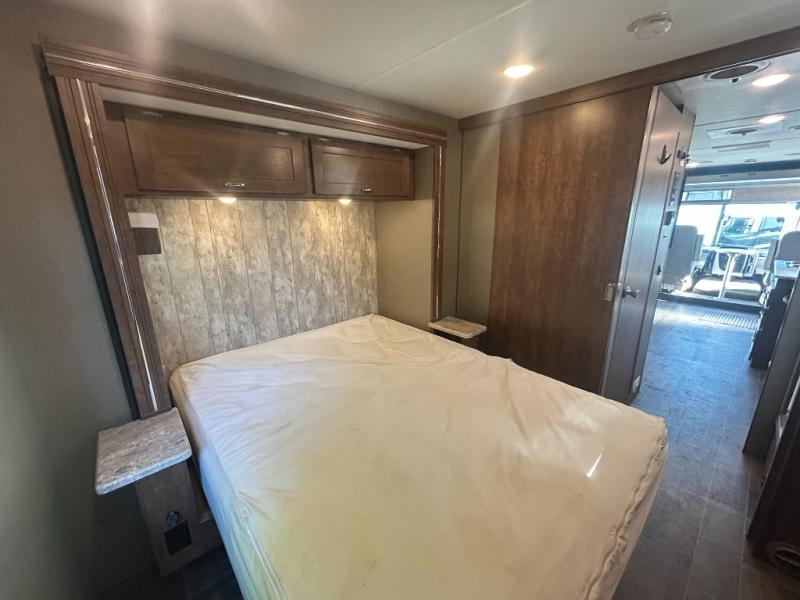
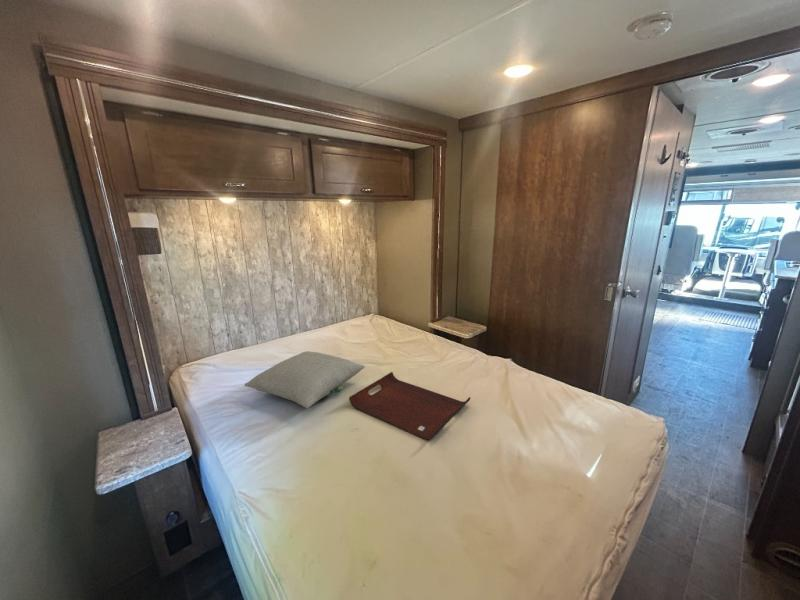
+ pillow [244,350,366,409]
+ serving tray [348,371,471,441]
